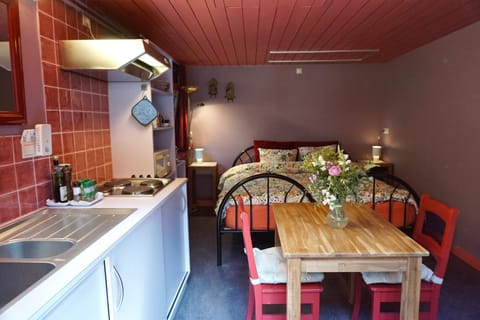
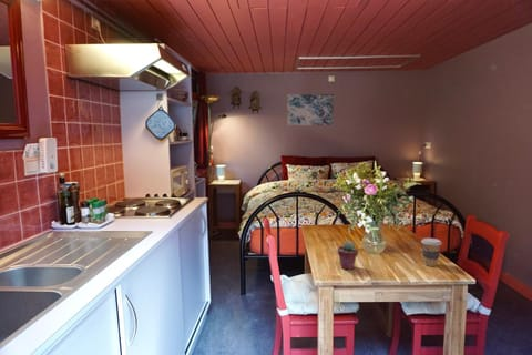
+ potted succulent [336,240,359,271]
+ wall art [286,93,335,126]
+ coffee cup [420,237,443,267]
